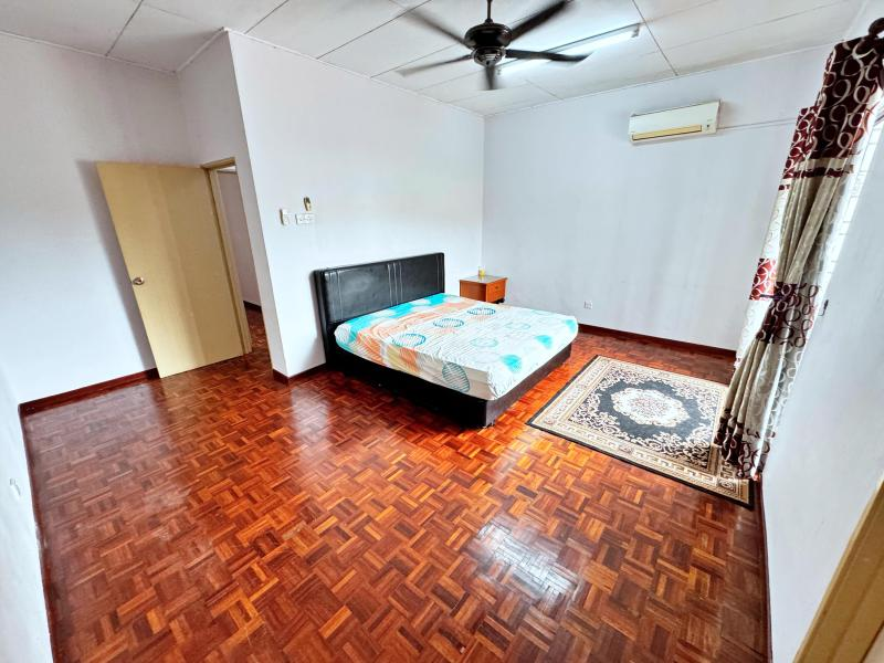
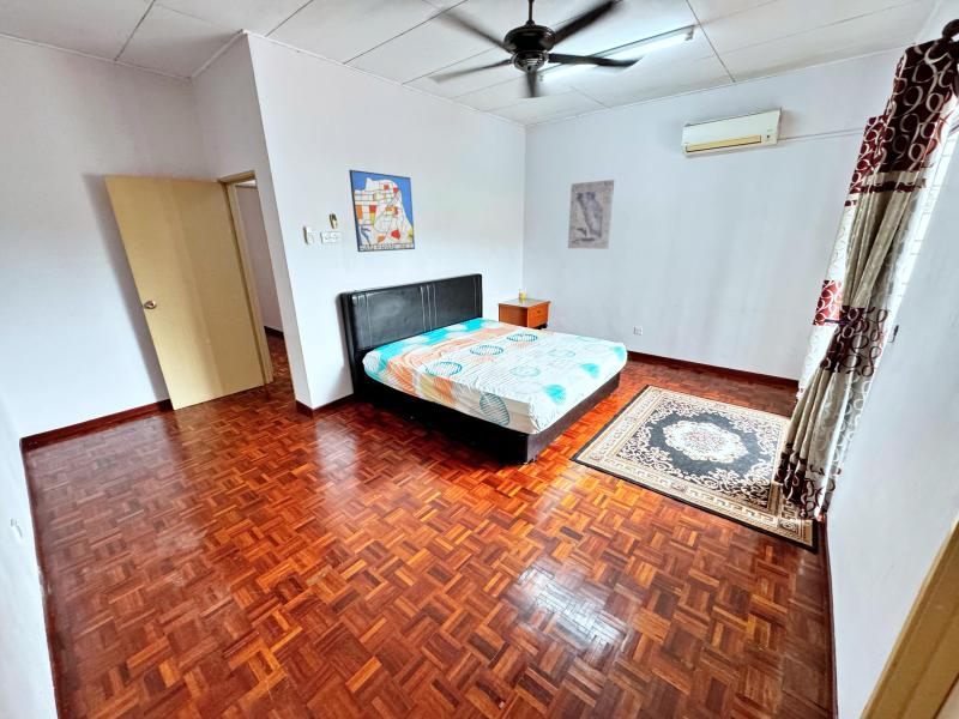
+ wall art [348,169,416,253]
+ wall art [567,179,615,250]
